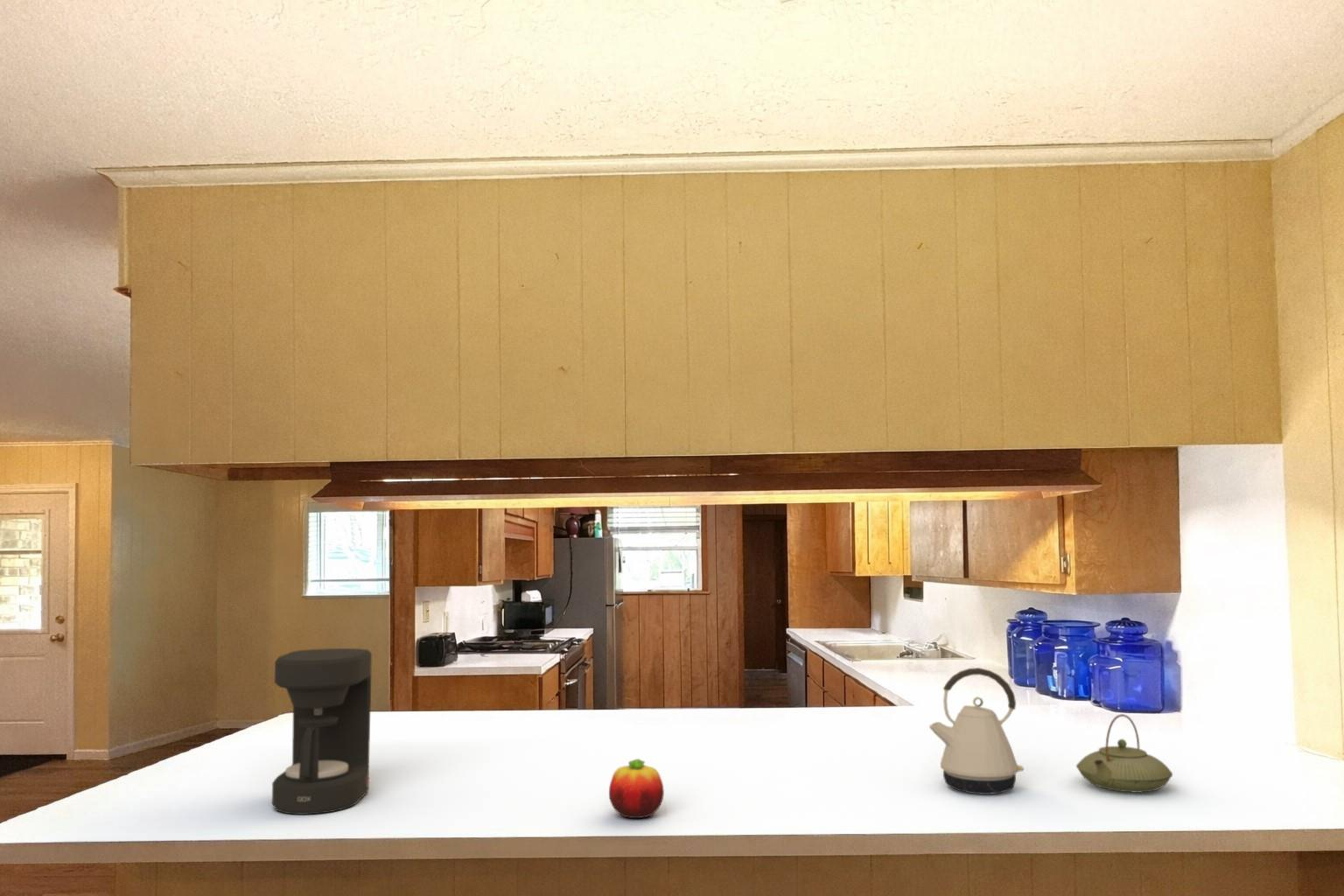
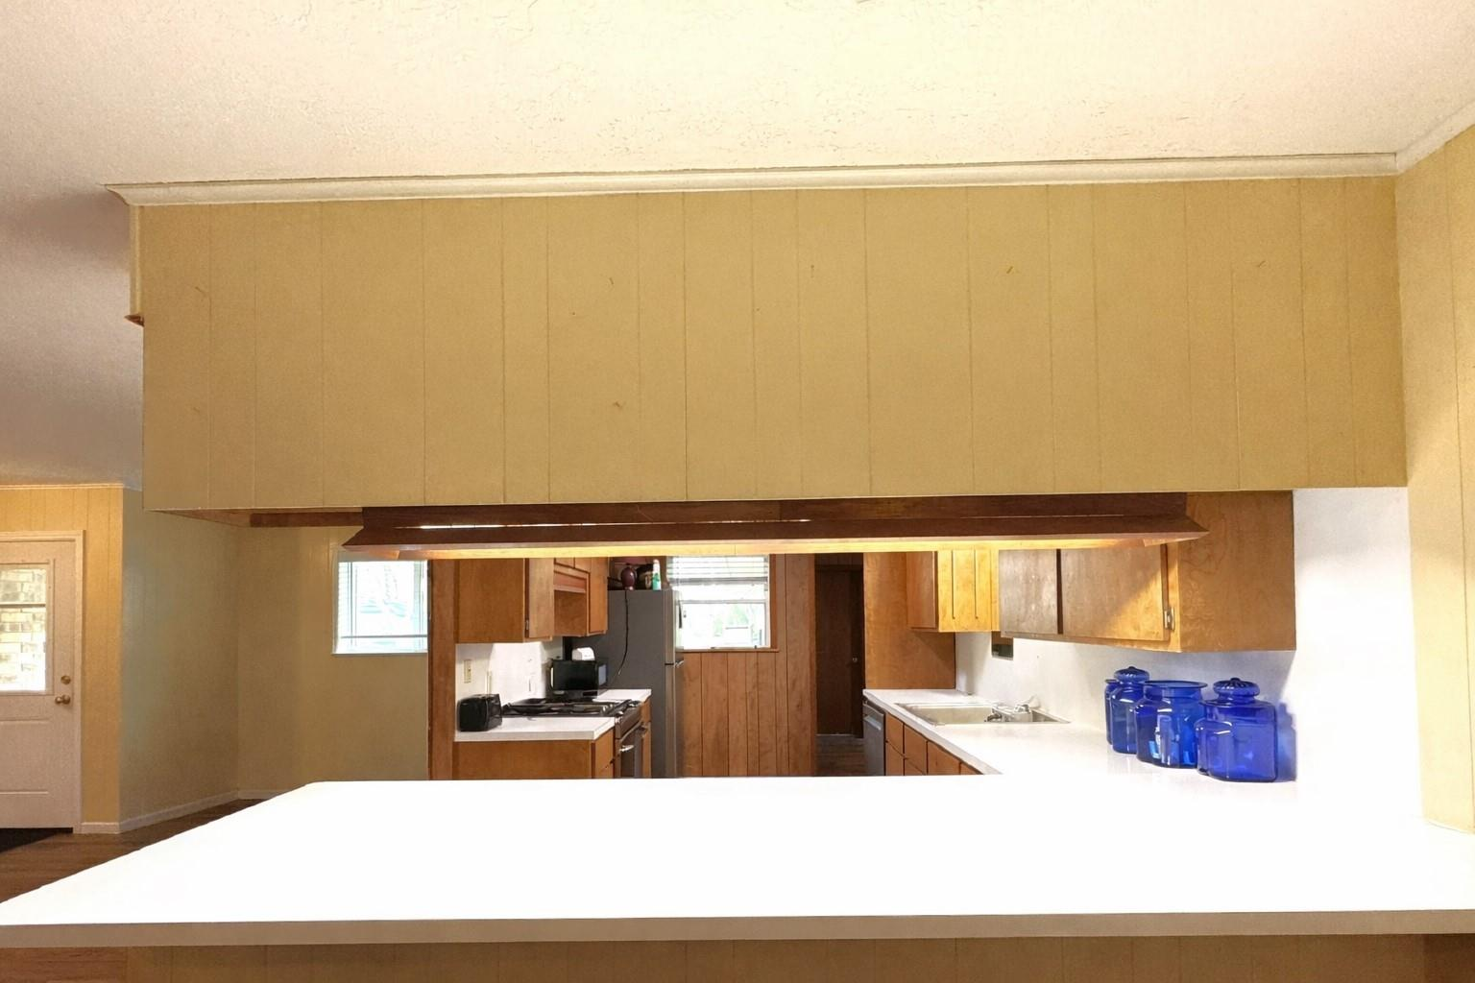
- fruit [608,758,665,819]
- kettle [928,667,1025,795]
- coffee maker [271,648,373,816]
- teapot [1075,713,1173,794]
